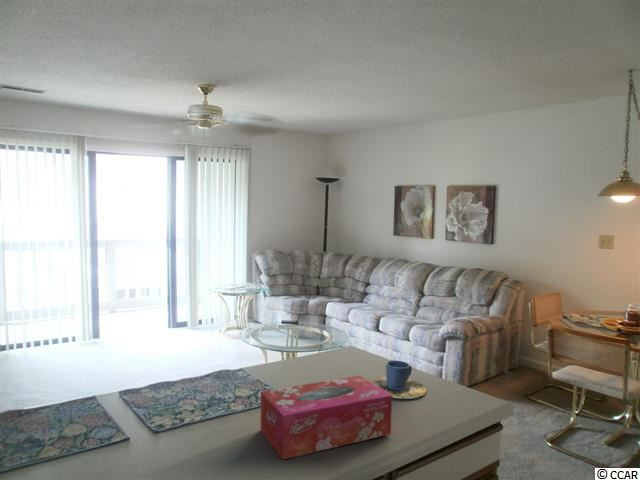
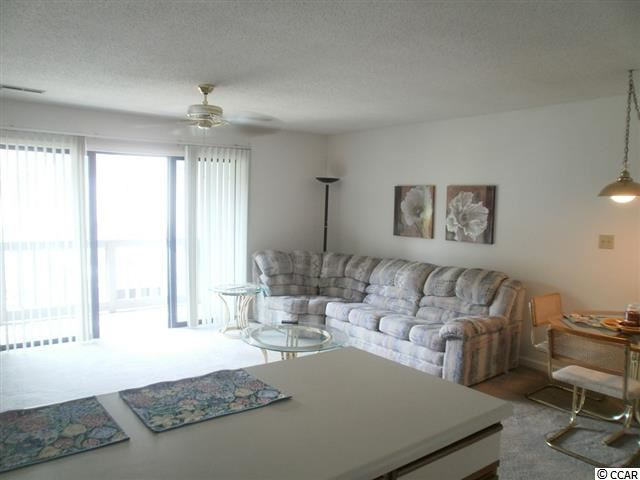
- tissue box [260,375,393,460]
- cup [370,359,428,400]
